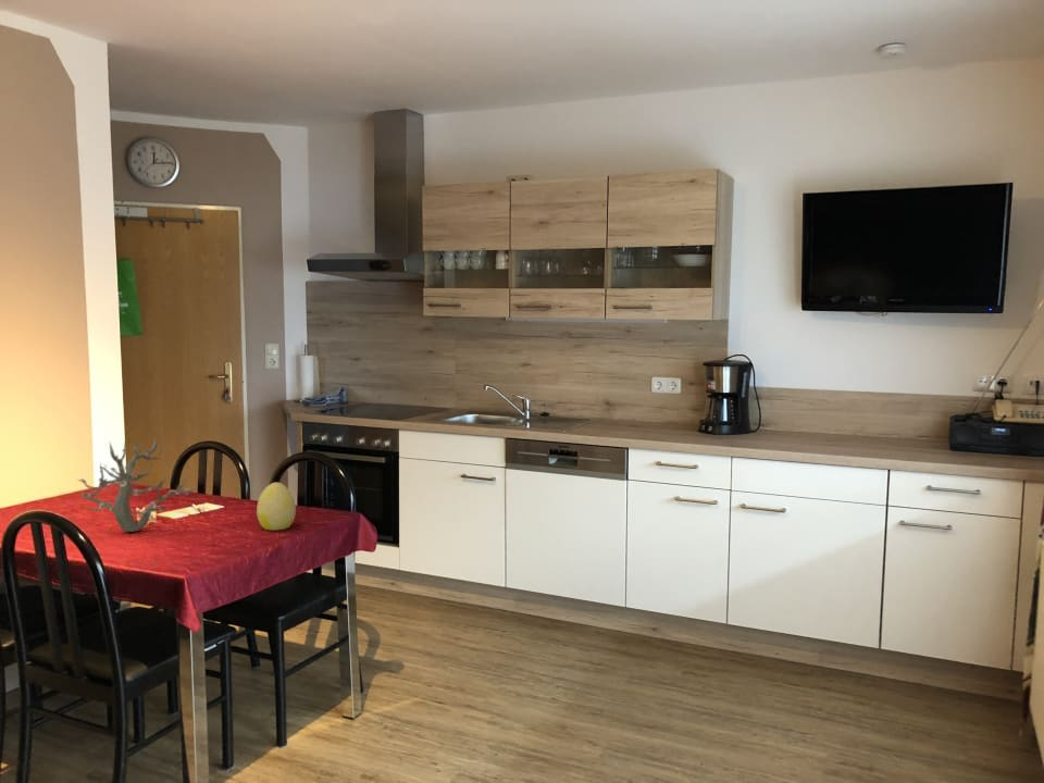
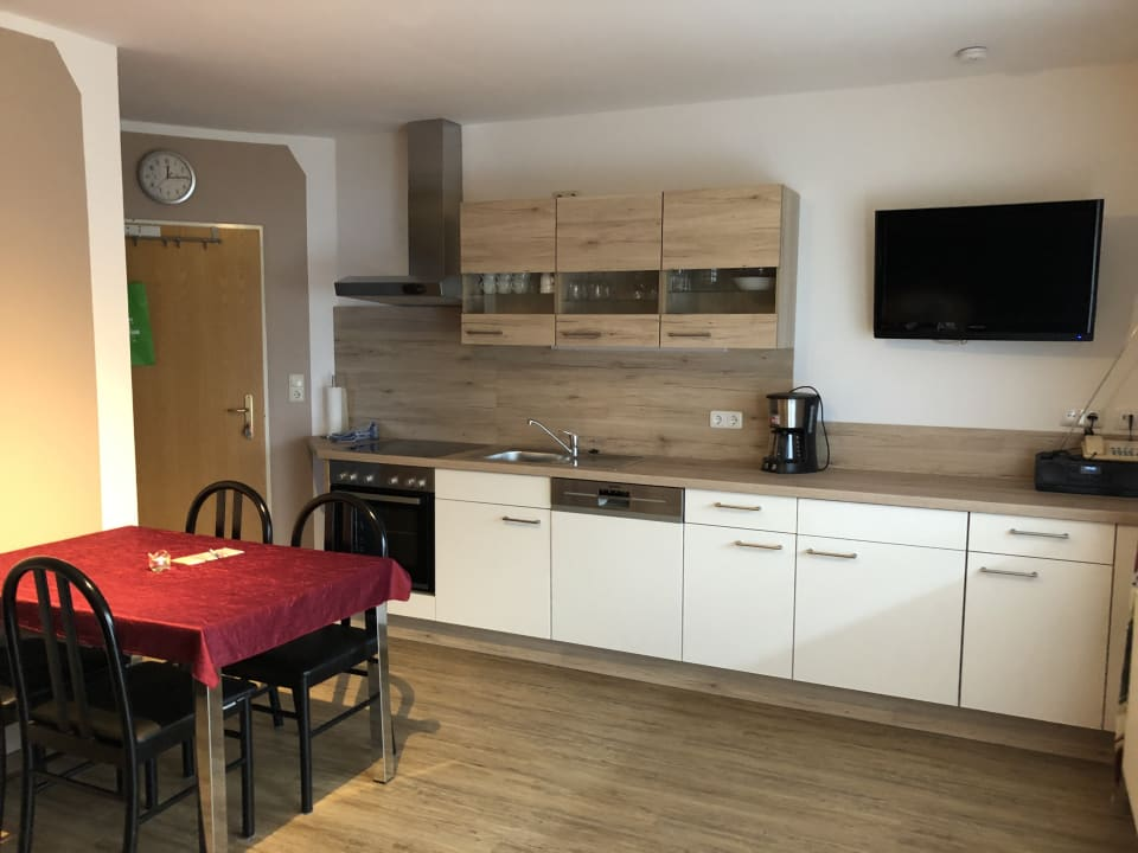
- decorative egg [256,482,297,532]
- plant [76,433,197,533]
